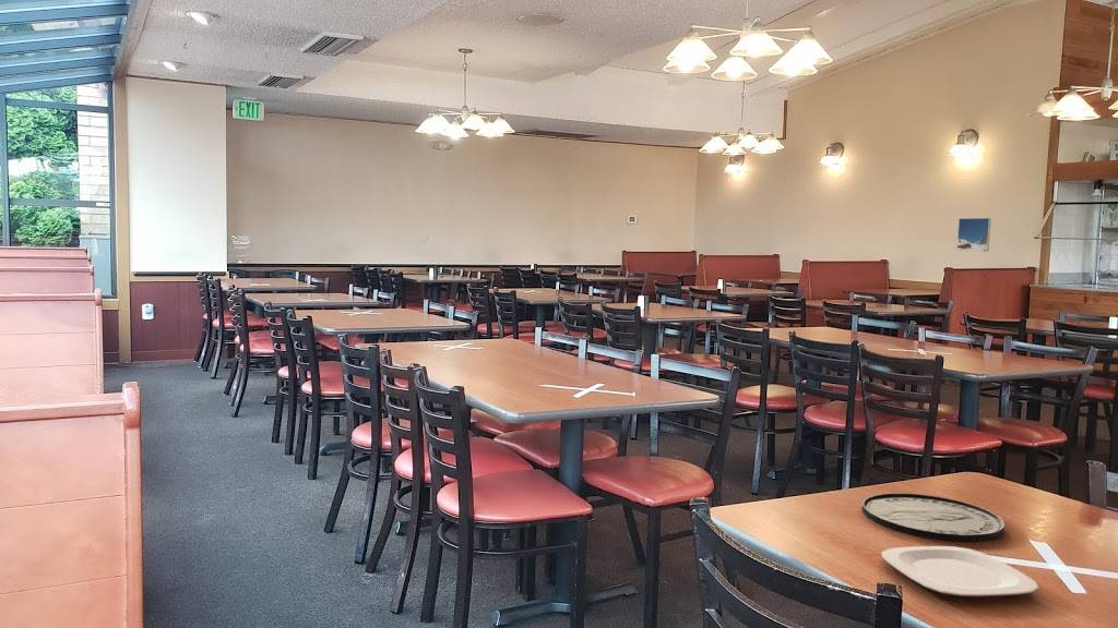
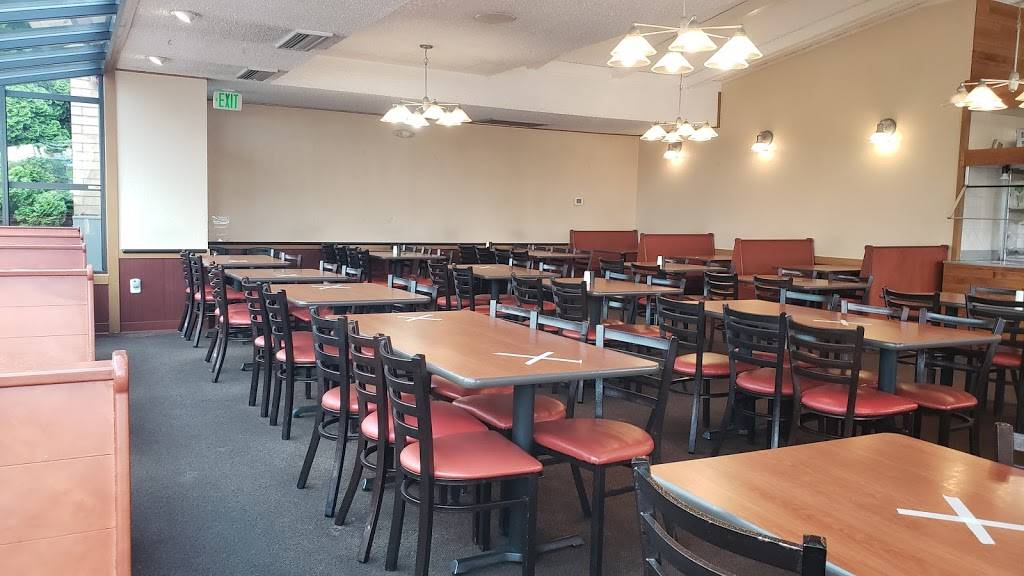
- plate [881,545,1040,599]
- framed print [955,217,992,253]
- plate [861,492,1006,542]
